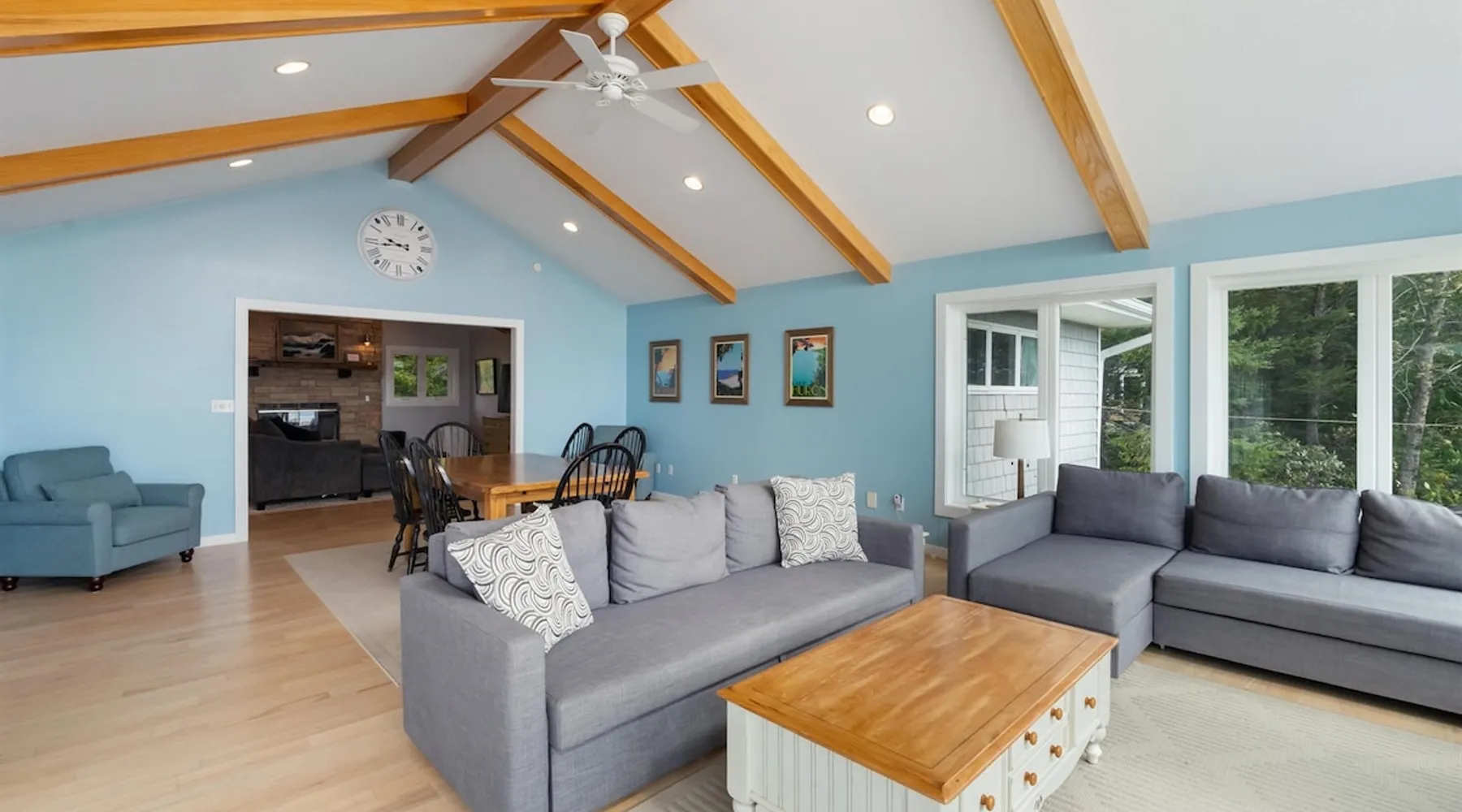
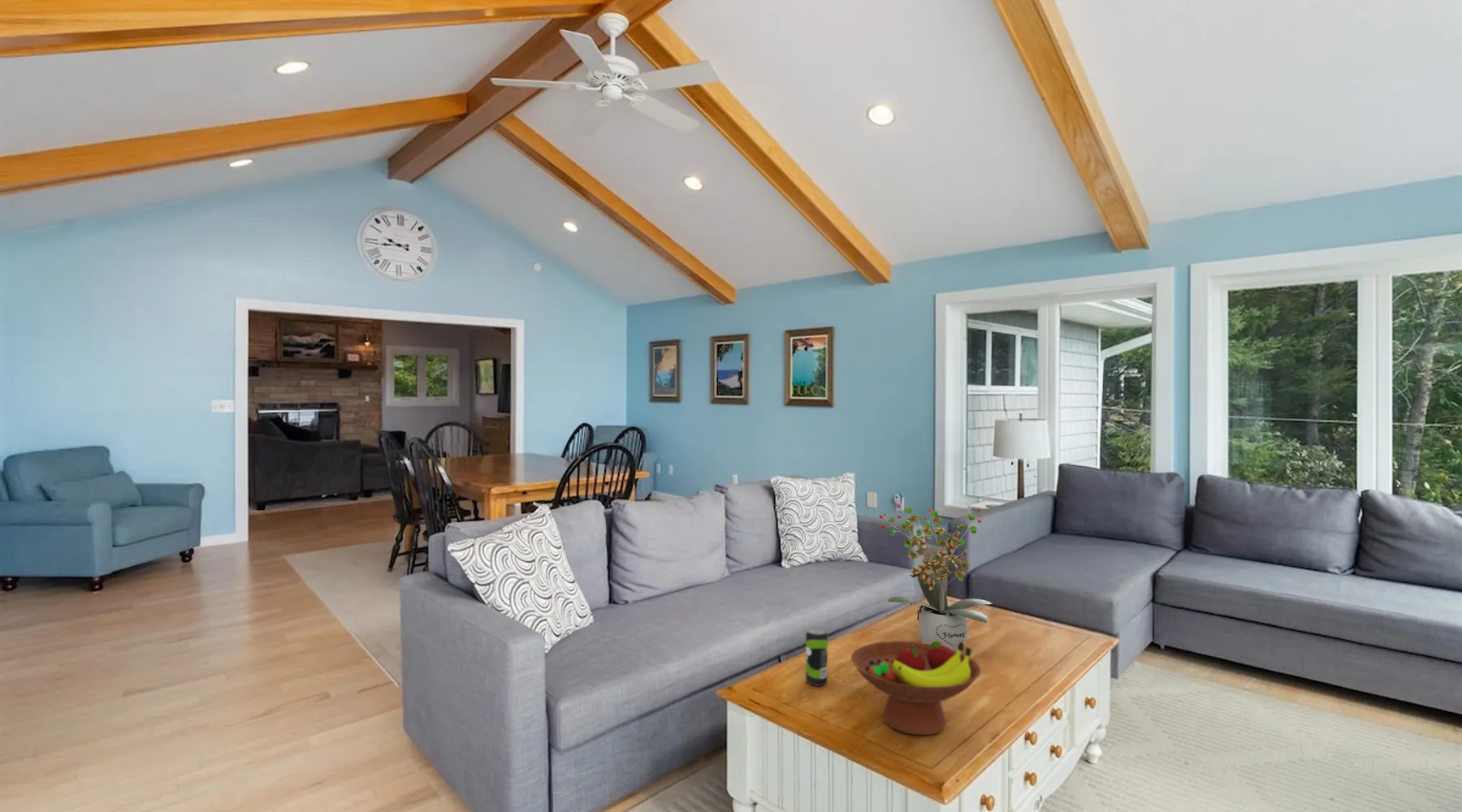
+ potted plant [879,504,993,650]
+ beverage can [805,627,828,687]
+ fruit bowl [850,640,982,736]
